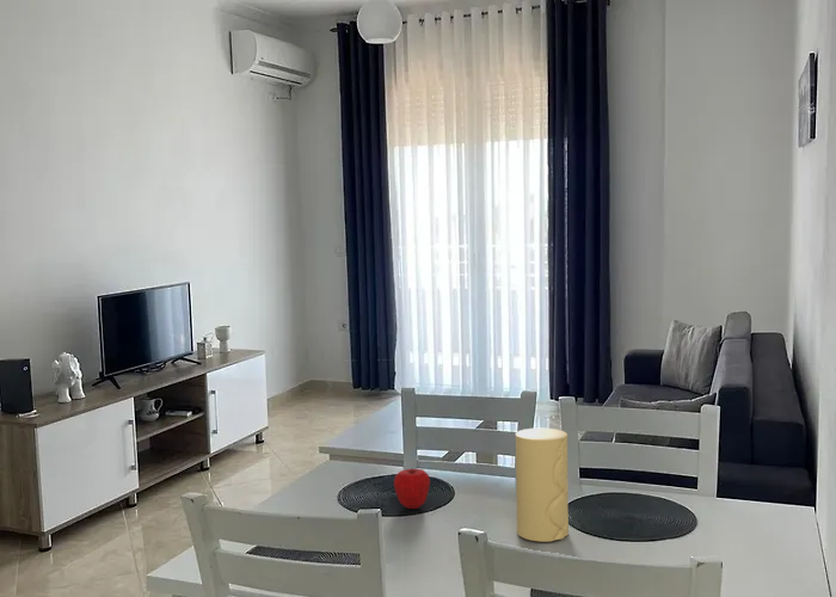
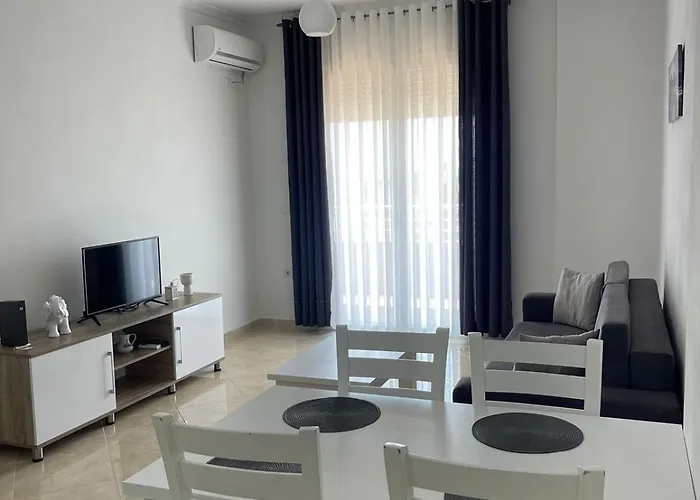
- apple [393,468,431,510]
- decorative vase [515,427,570,543]
